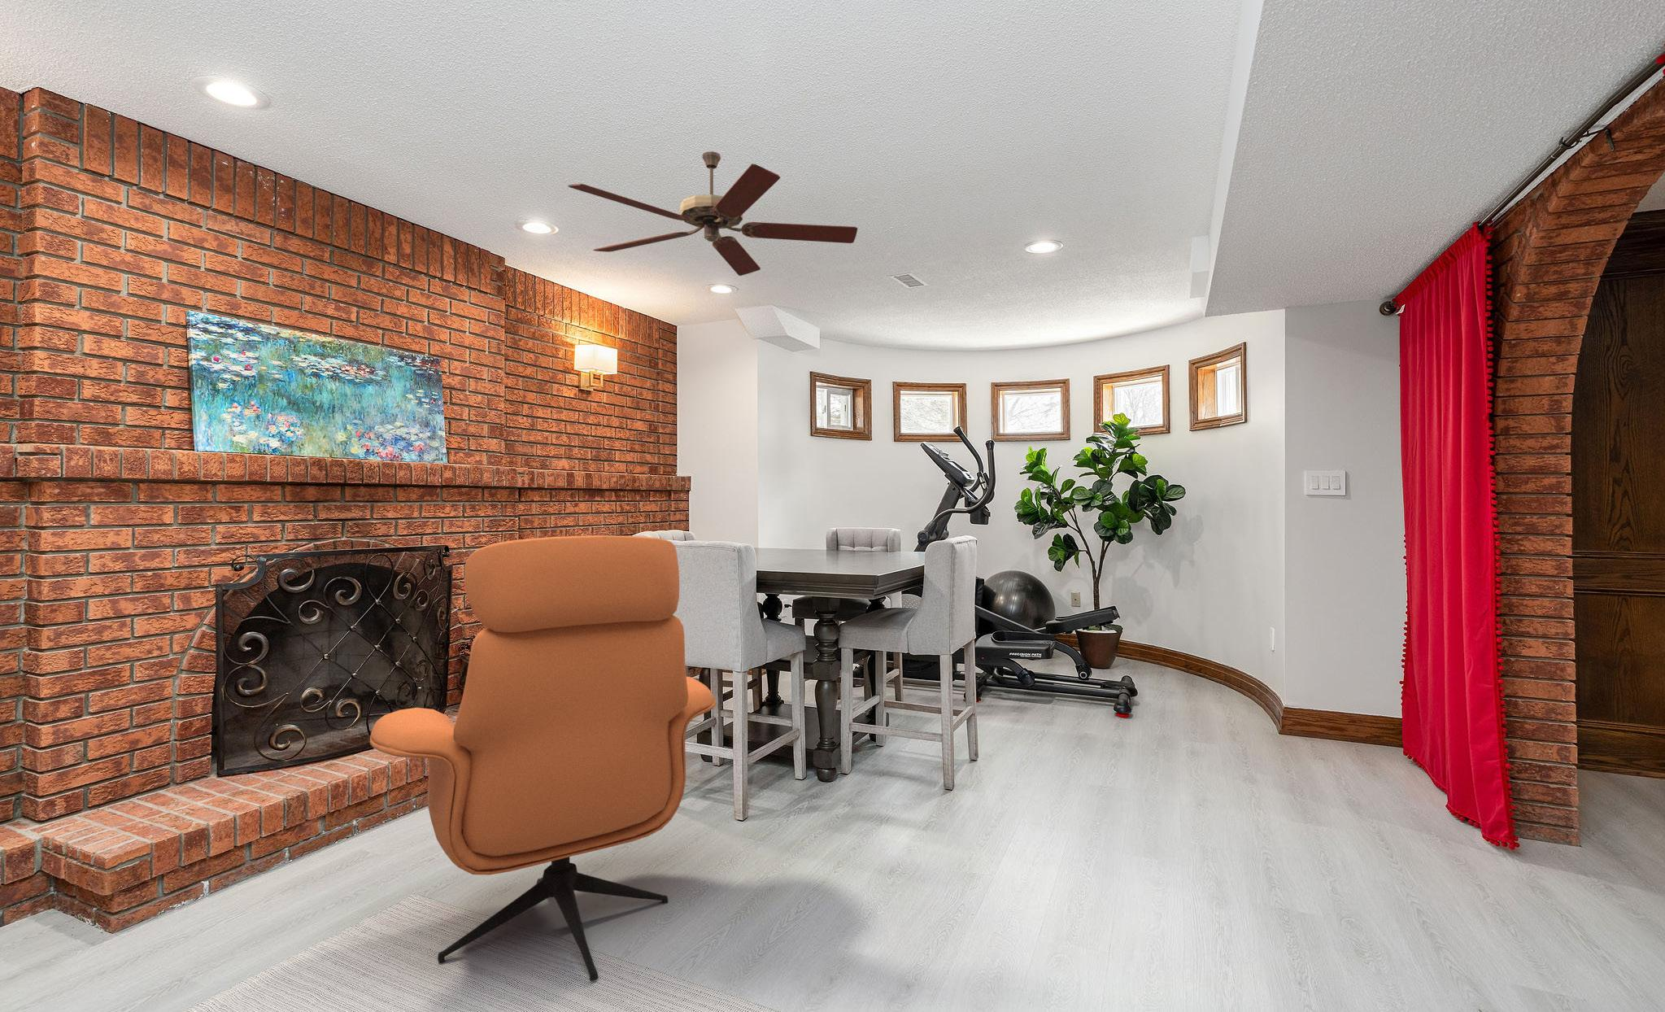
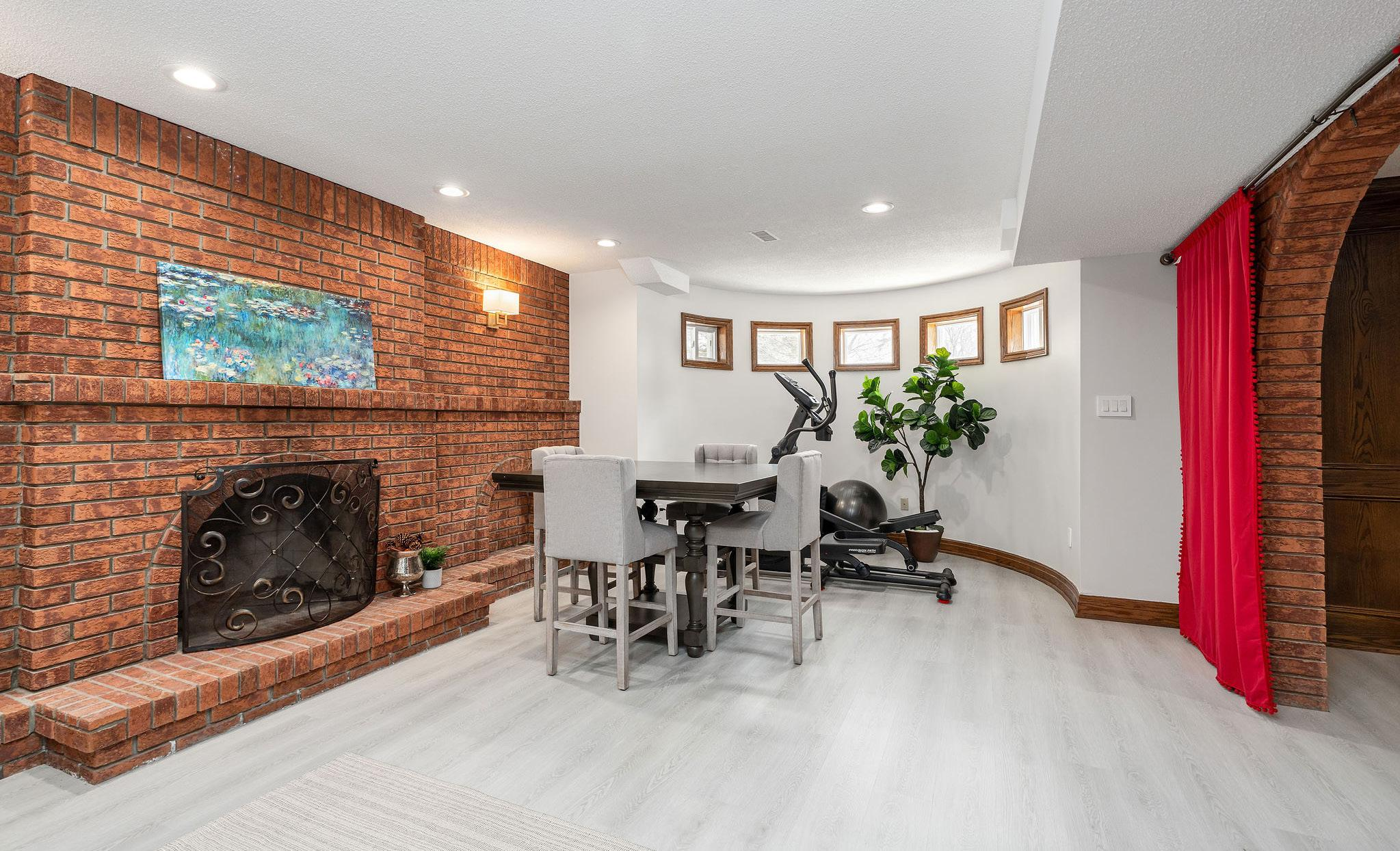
- armchair [370,534,717,982]
- ceiling fan [567,151,859,277]
